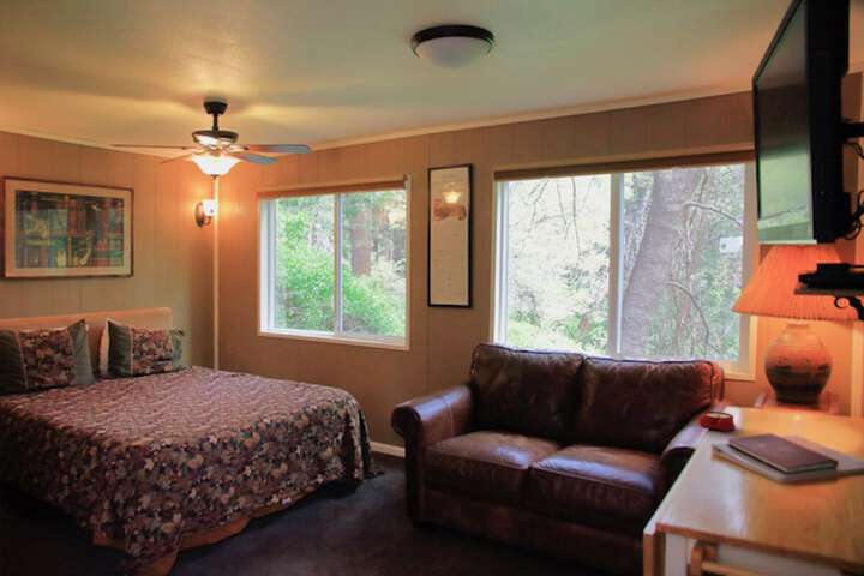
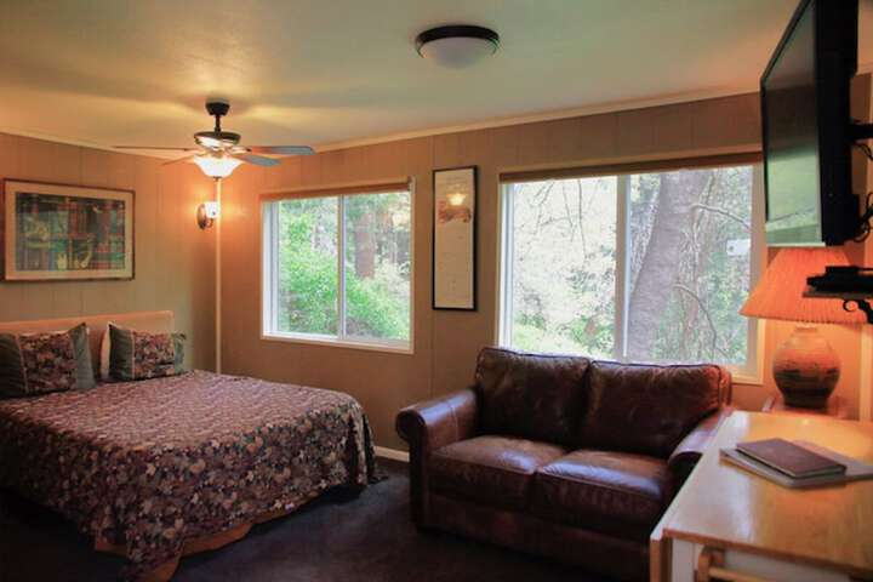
- alarm clock [698,410,737,432]
